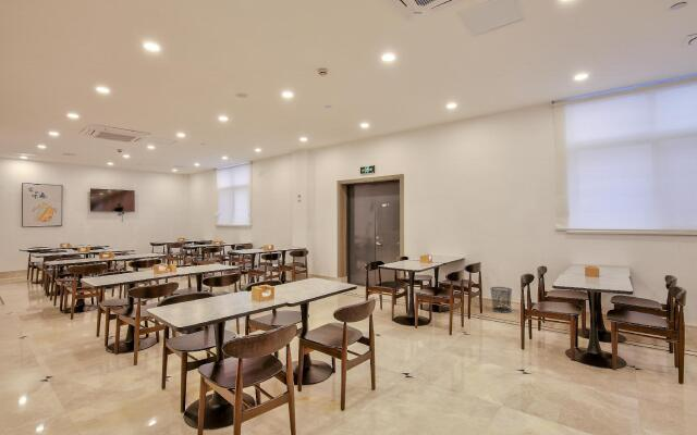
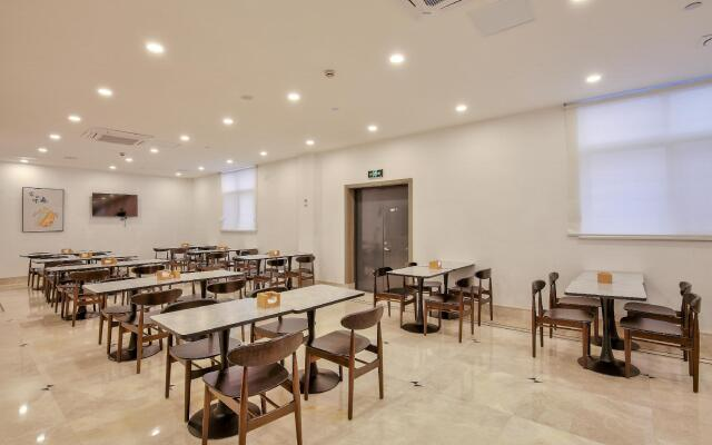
- waste bin [489,286,513,313]
